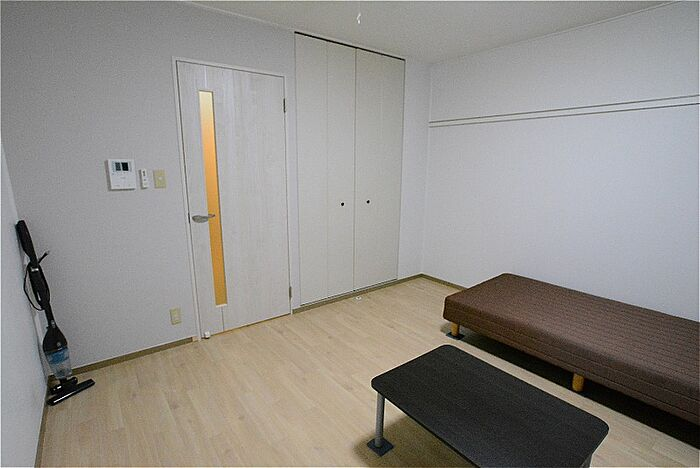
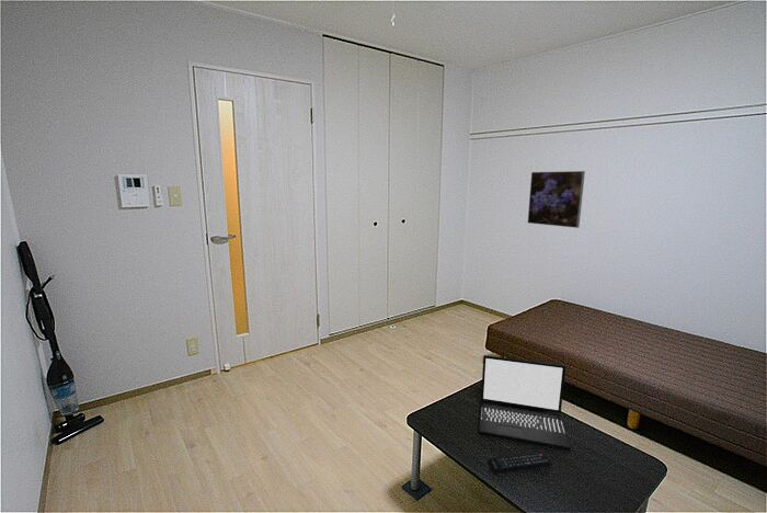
+ laptop [478,354,571,452]
+ remote control [488,452,553,475]
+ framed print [527,170,586,229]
